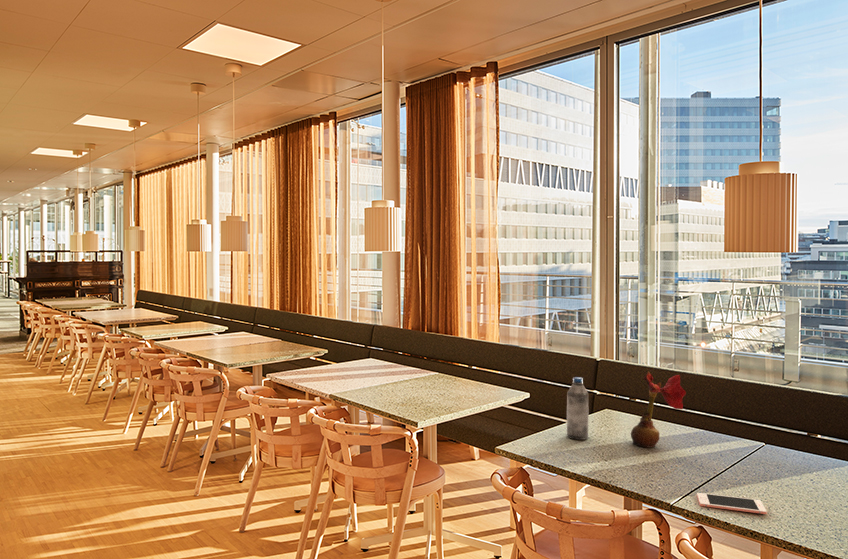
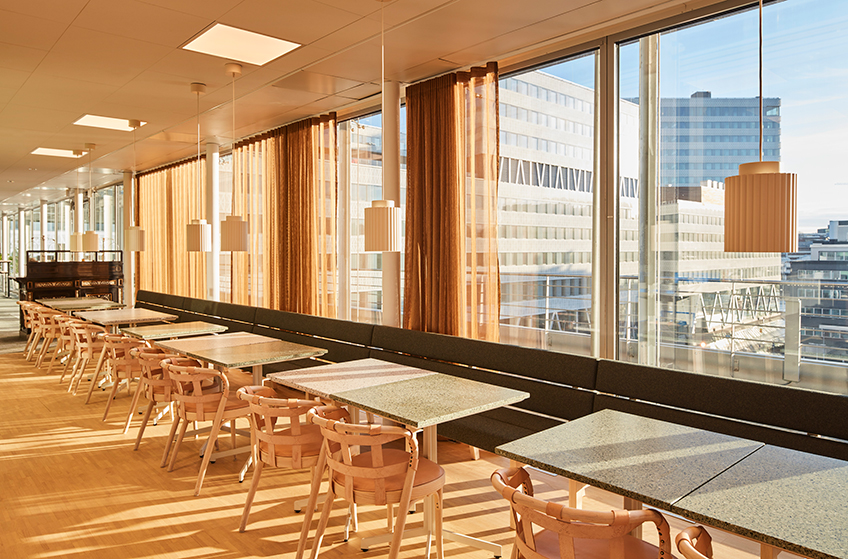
- flower [630,371,687,448]
- water bottle [566,376,589,441]
- cell phone [696,492,768,515]
